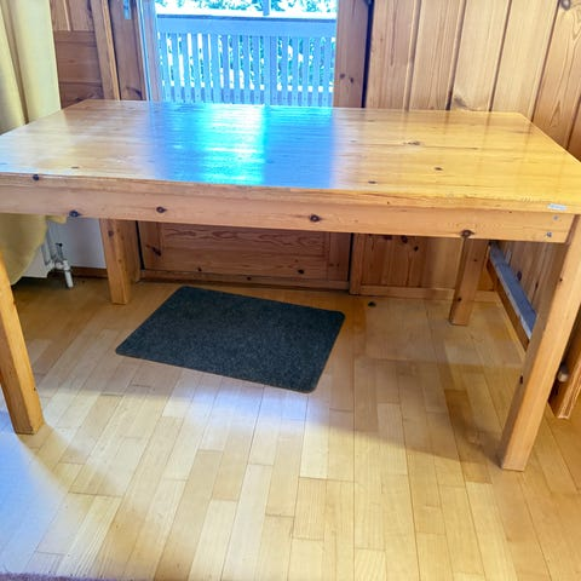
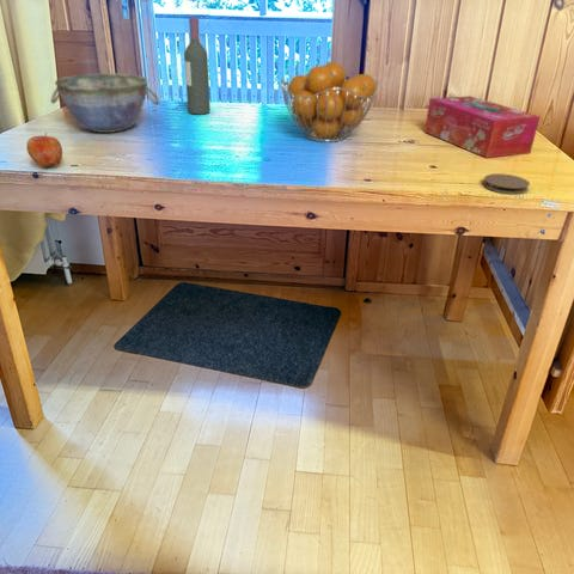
+ bowl [49,72,160,134]
+ tissue box [423,94,542,159]
+ apple [25,132,63,169]
+ fruit basket [280,61,380,144]
+ wine bottle [183,17,212,116]
+ coaster [482,172,531,195]
